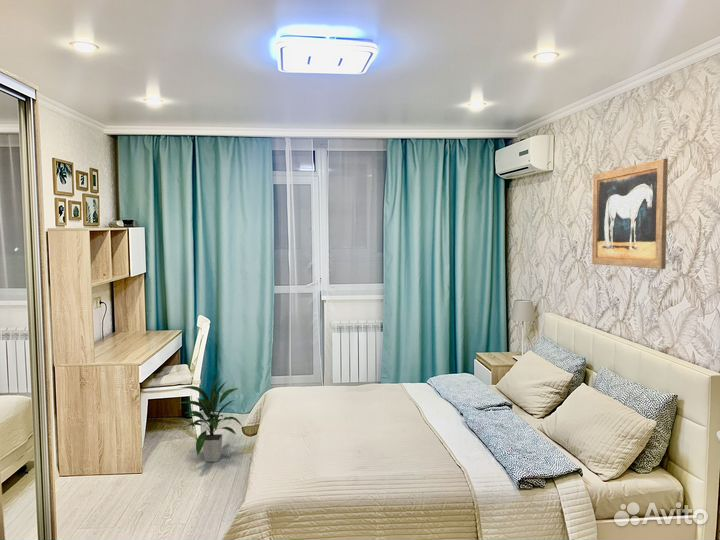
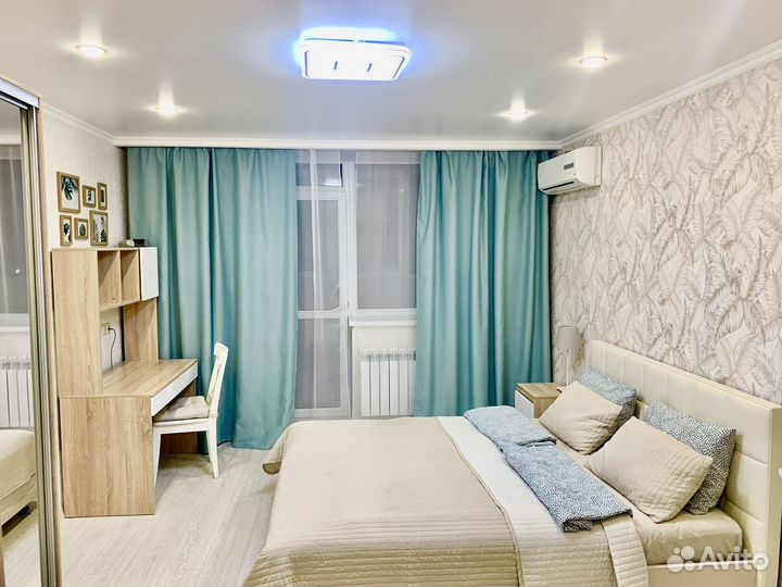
- indoor plant [178,377,244,463]
- wall art [591,158,669,270]
